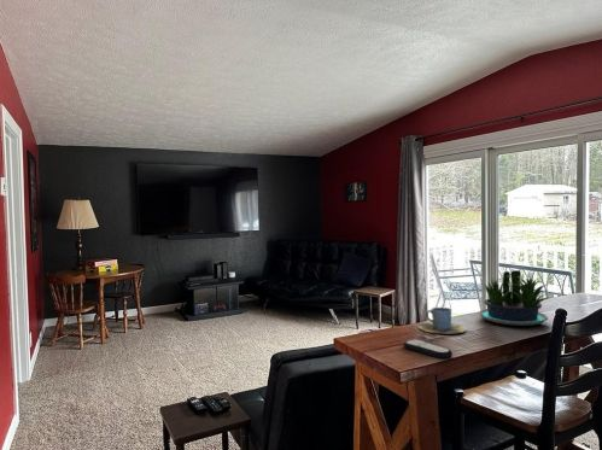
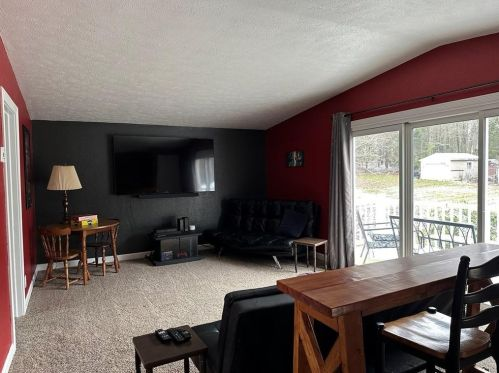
- remote control [402,338,454,360]
- cup [417,306,467,334]
- potted plant [478,269,559,327]
